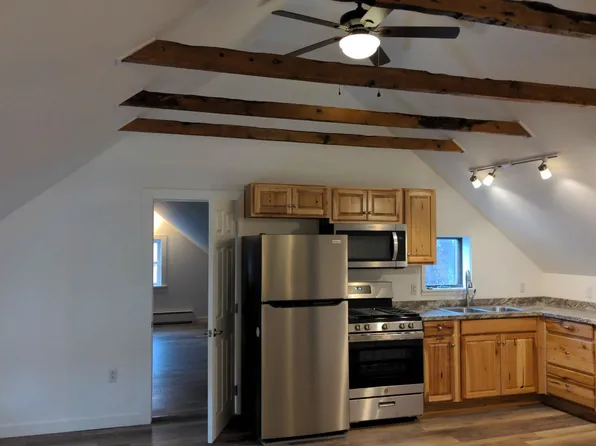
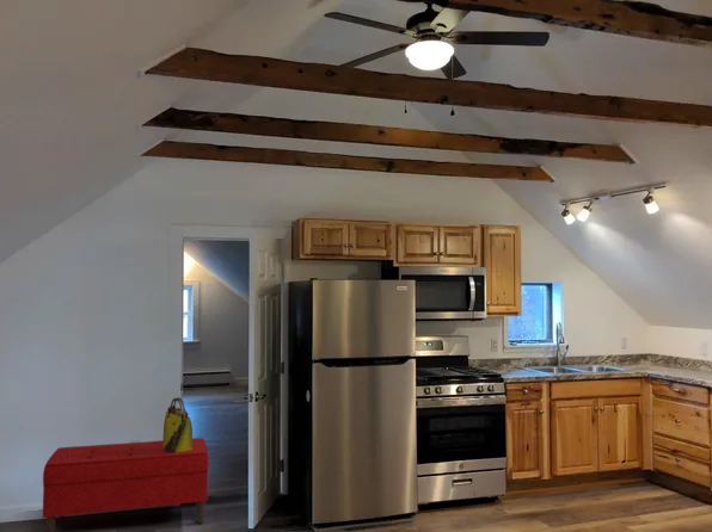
+ bench [42,437,210,532]
+ tote bag [162,396,194,453]
